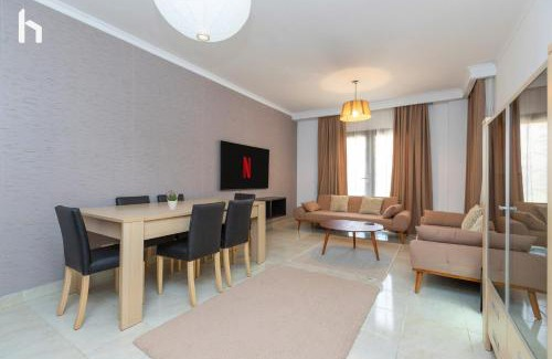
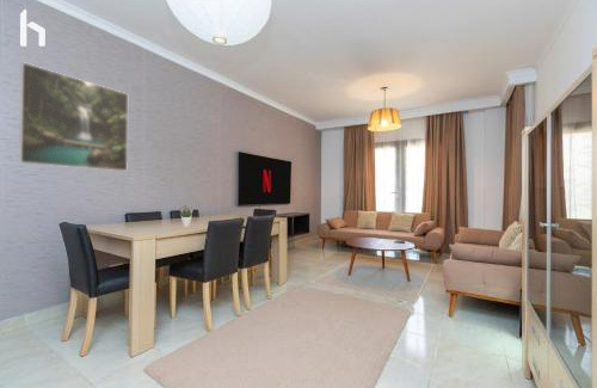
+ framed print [18,61,129,172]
